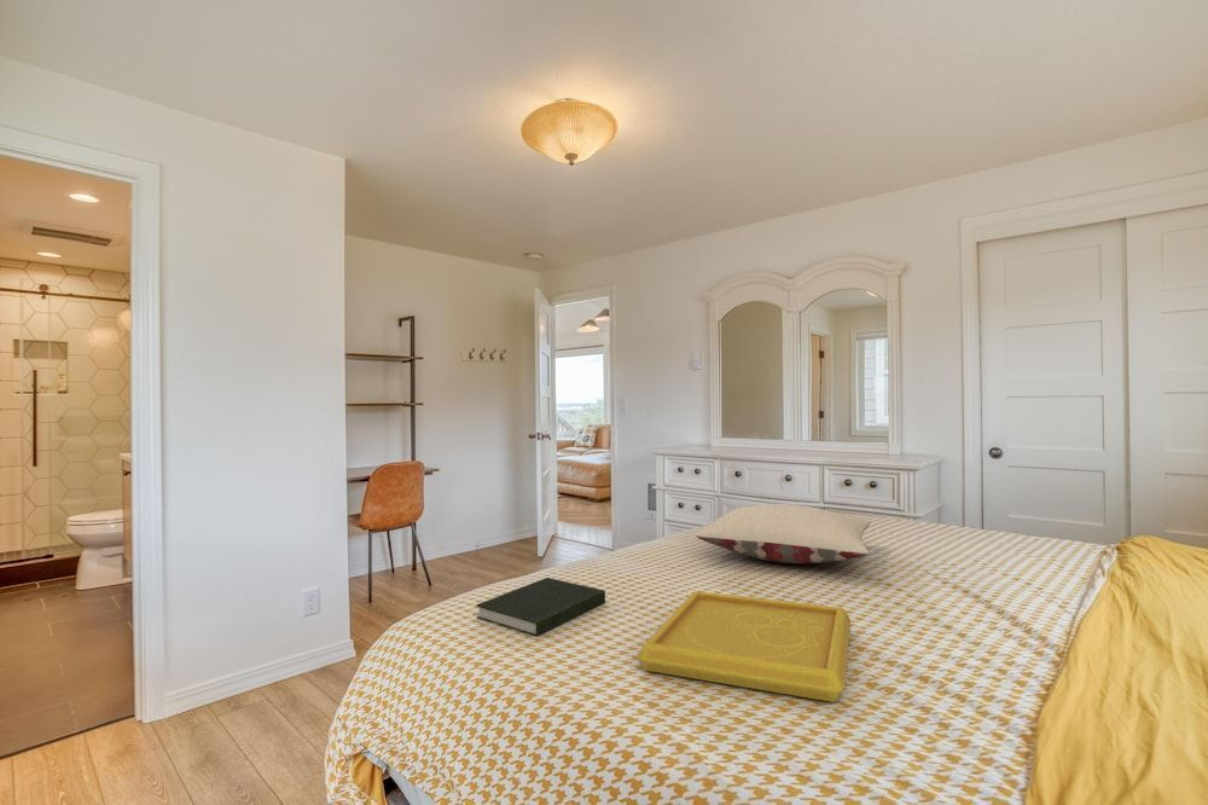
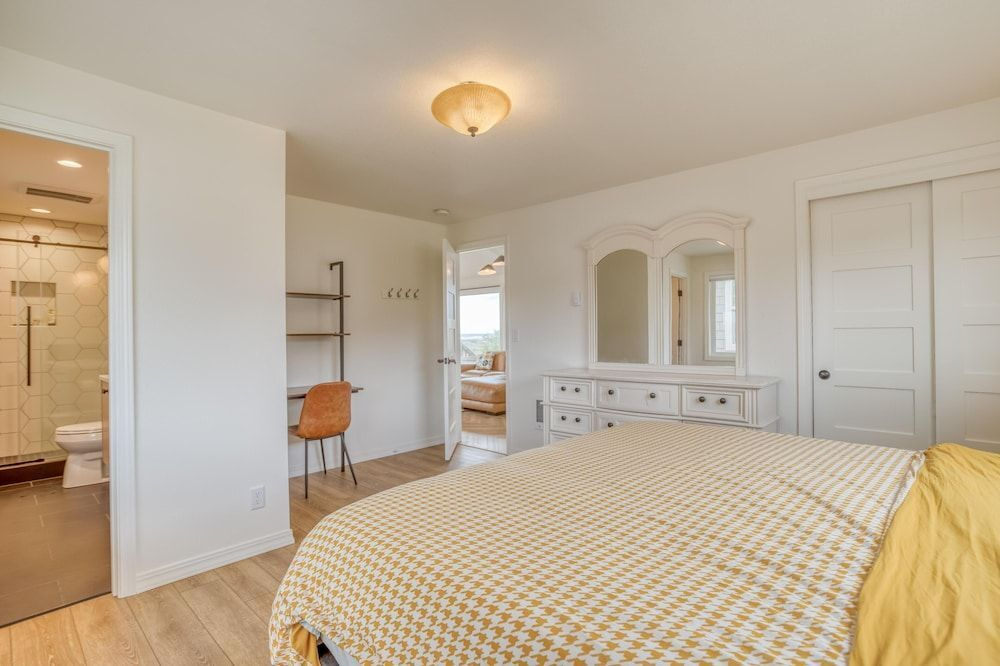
- pillow [695,503,872,564]
- book [475,577,606,638]
- serving tray [637,590,852,703]
